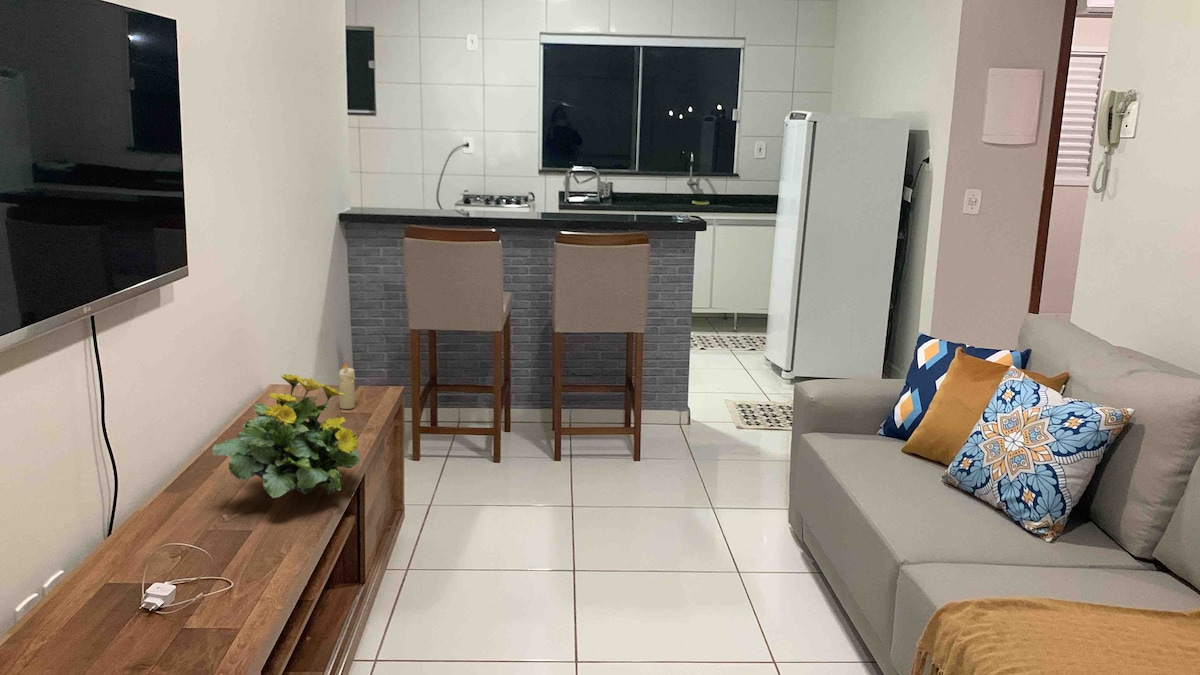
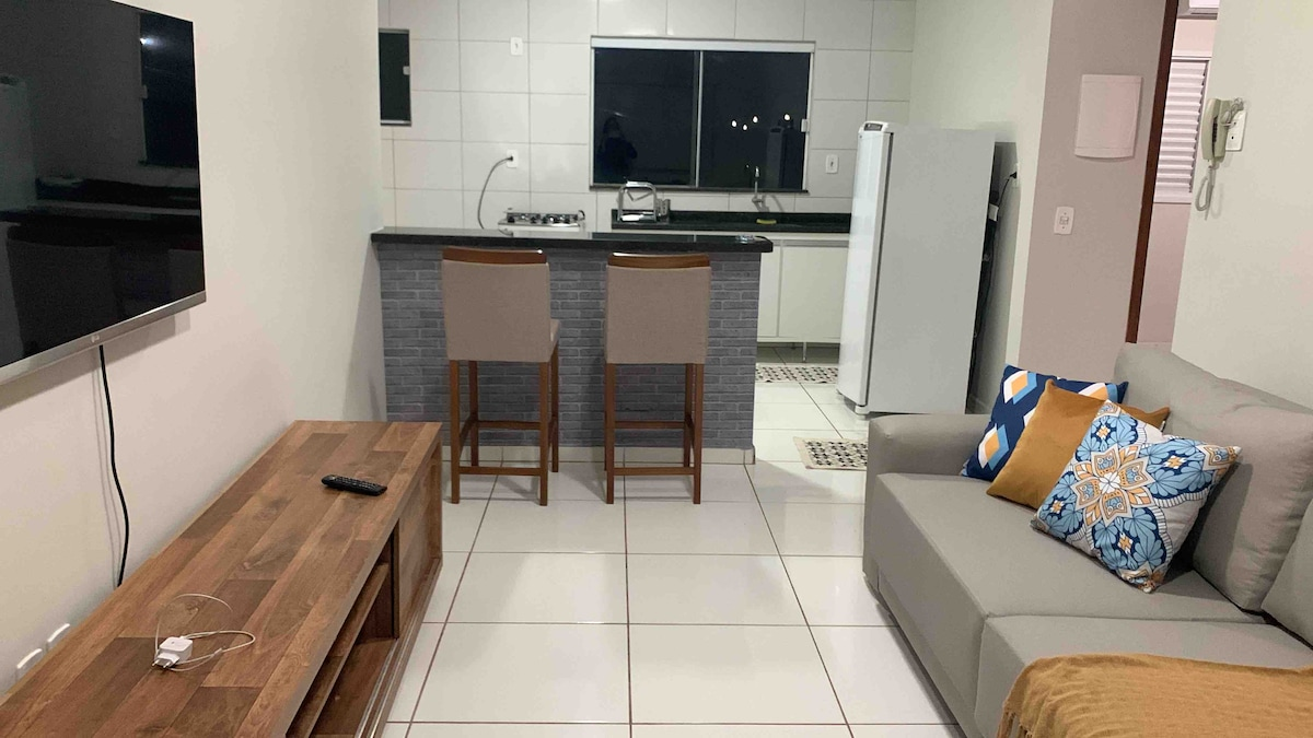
- flowering plant [211,373,361,499]
- candle [338,361,356,410]
